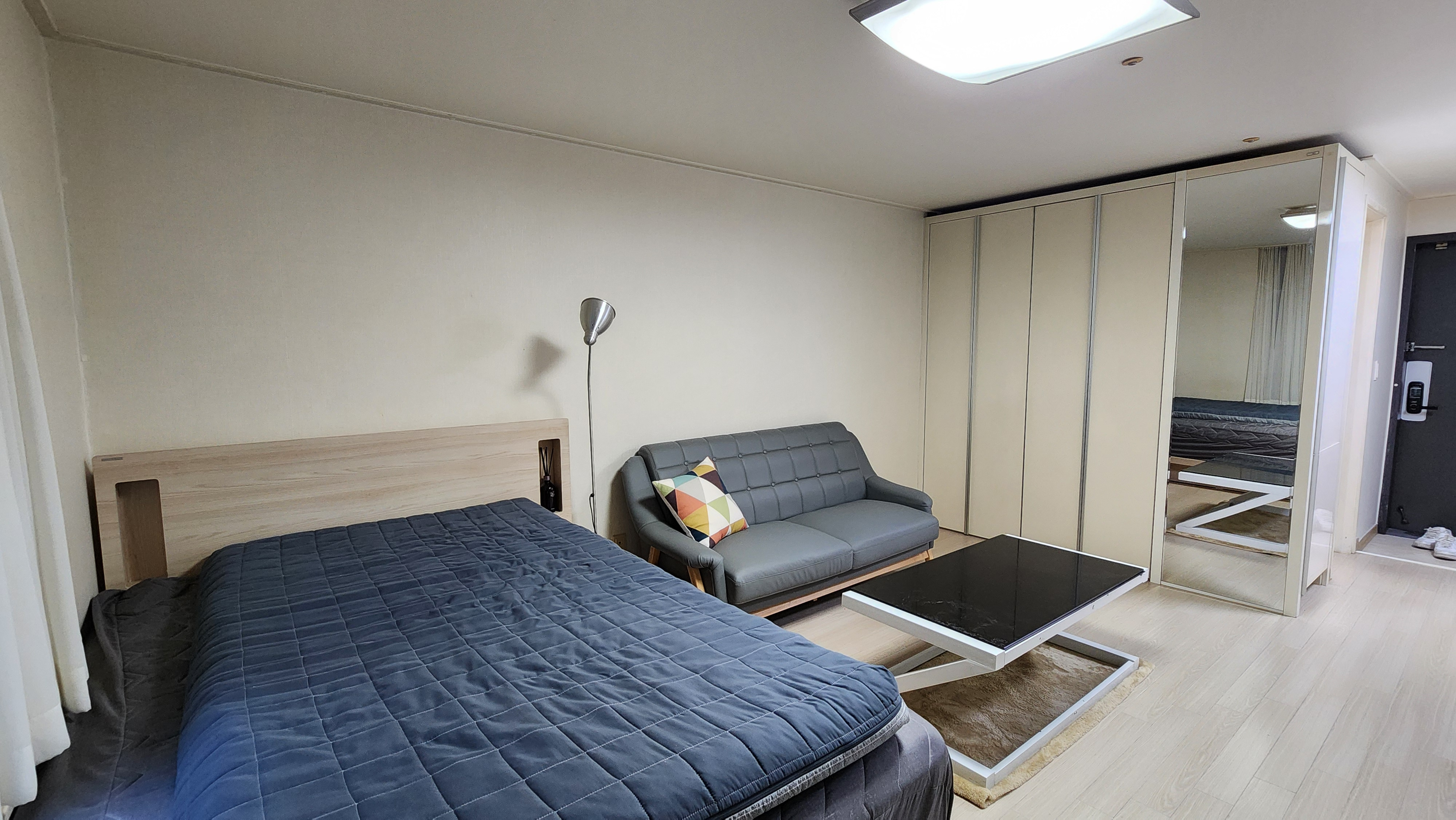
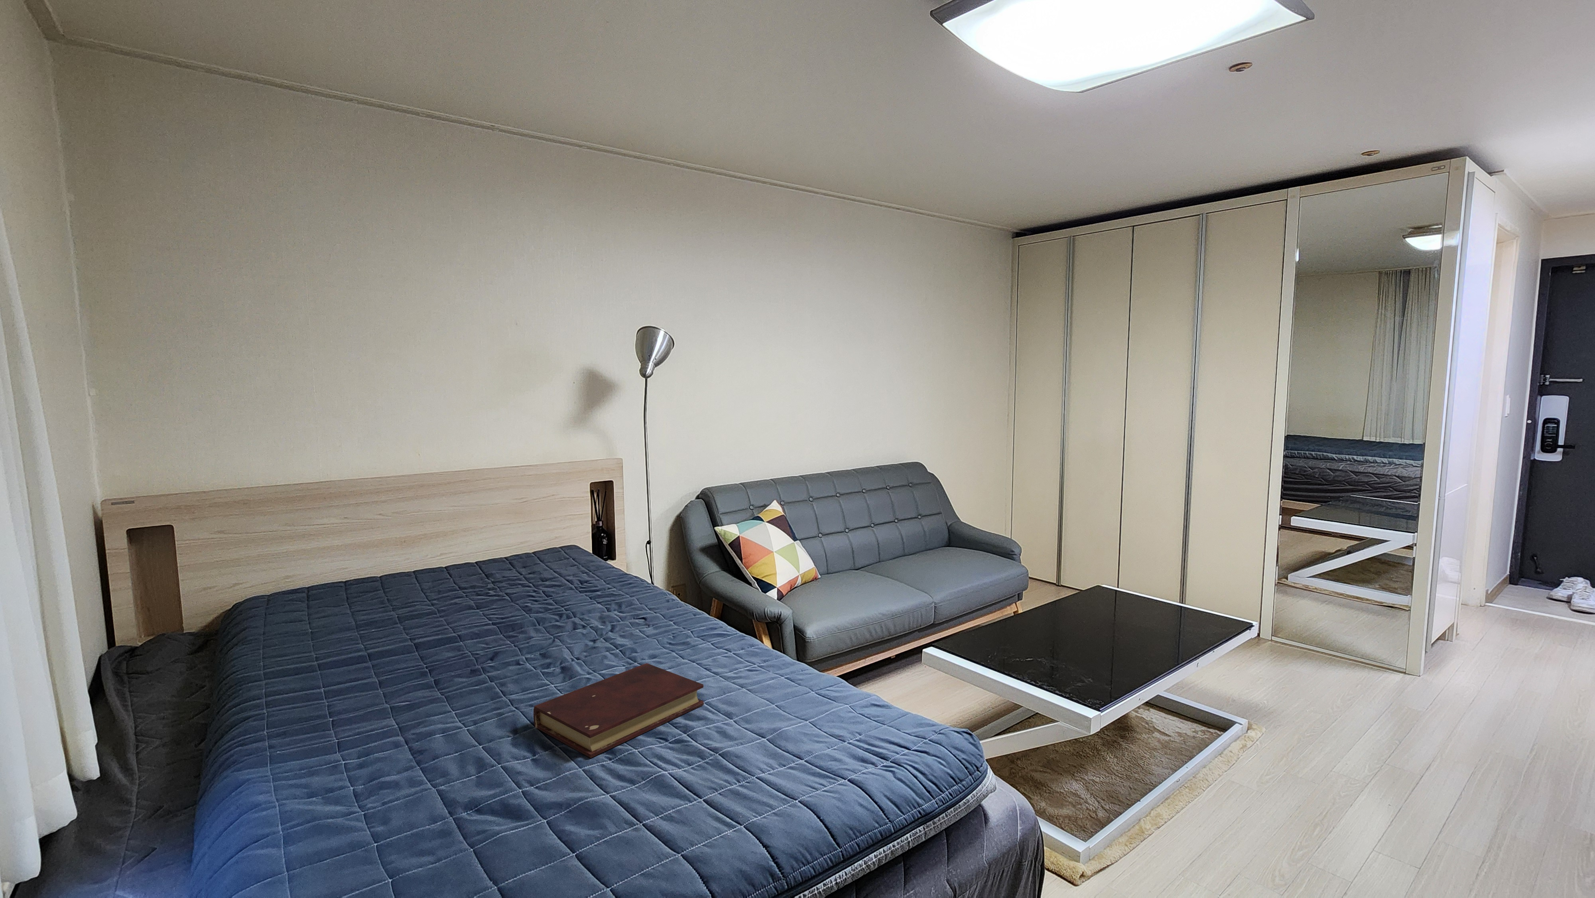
+ book [533,663,704,759]
